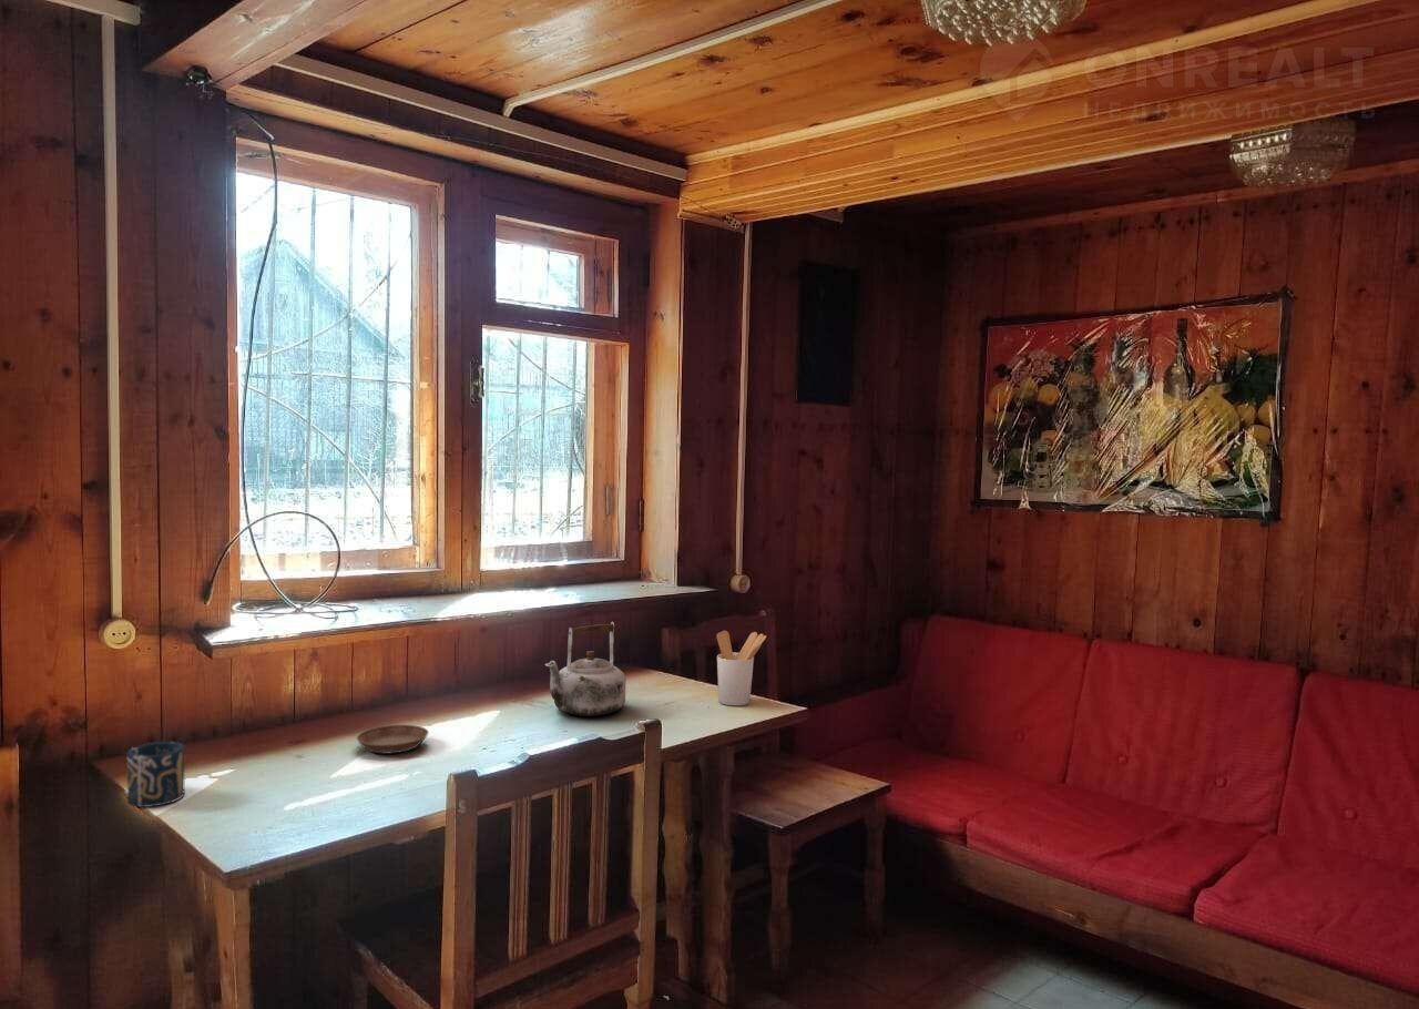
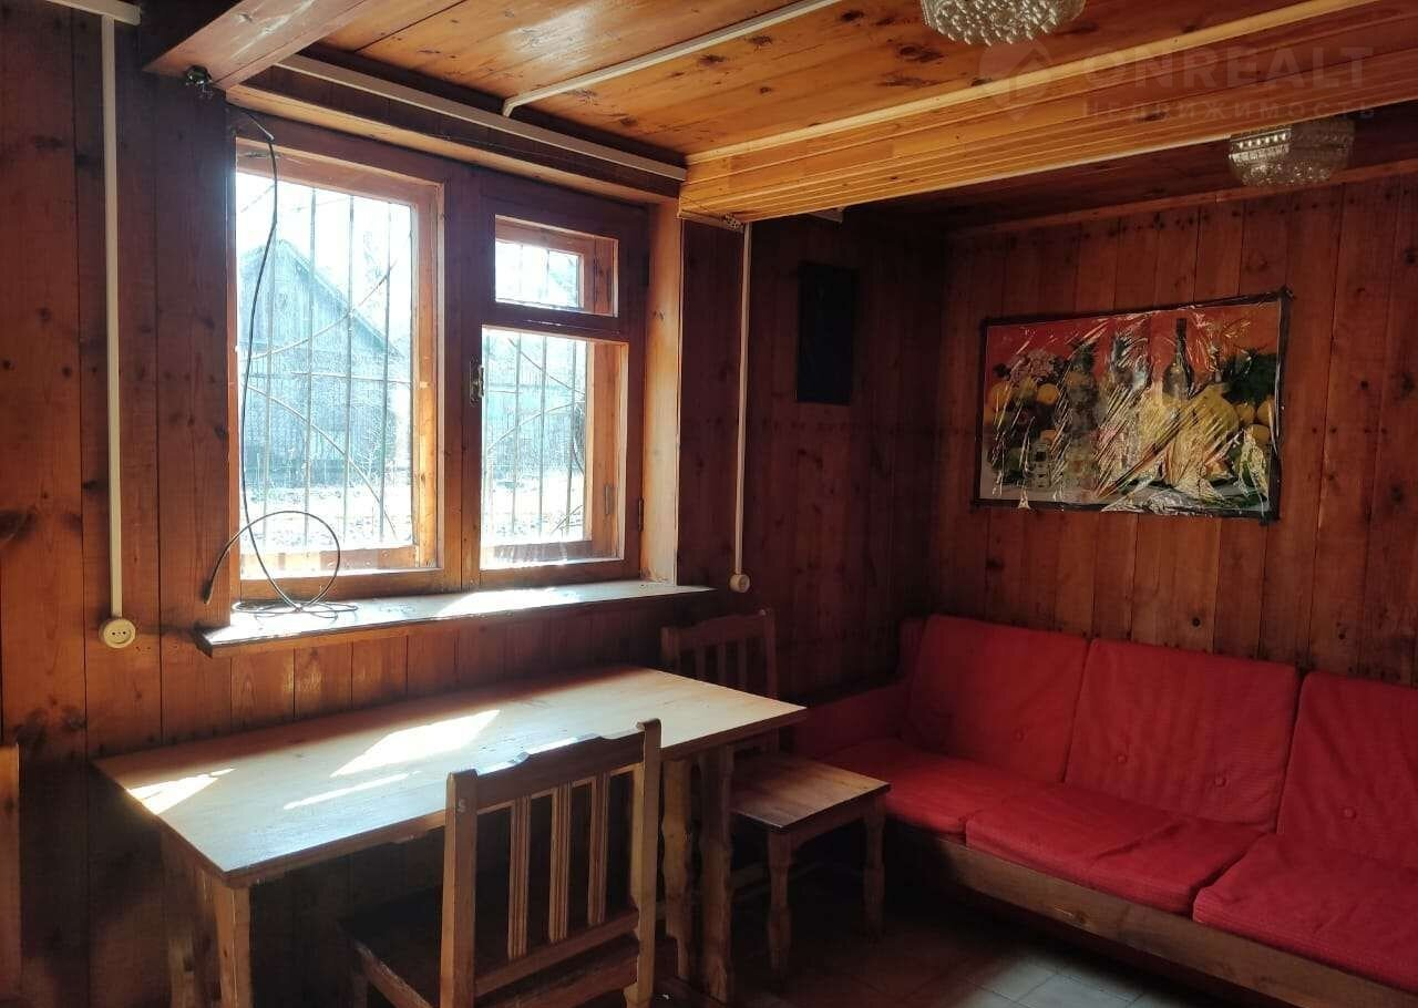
- cup [126,741,185,808]
- saucer [356,724,430,755]
- kettle [544,621,627,717]
- utensil holder [716,630,767,706]
